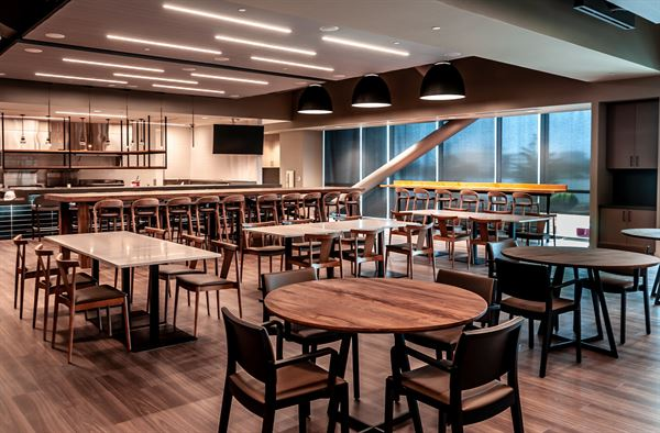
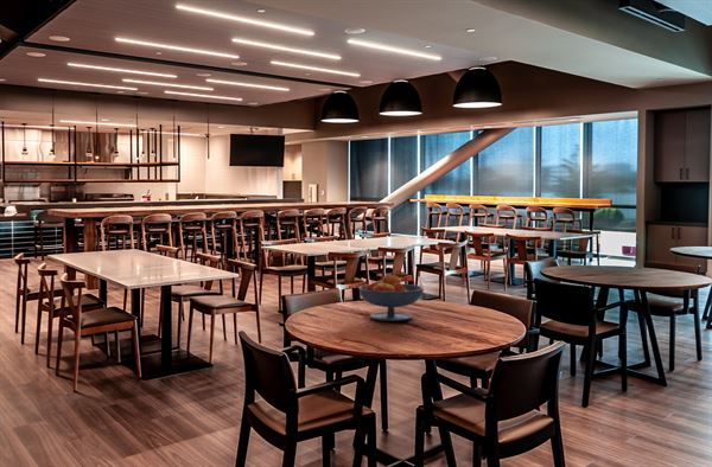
+ fruit bowl [357,274,425,322]
